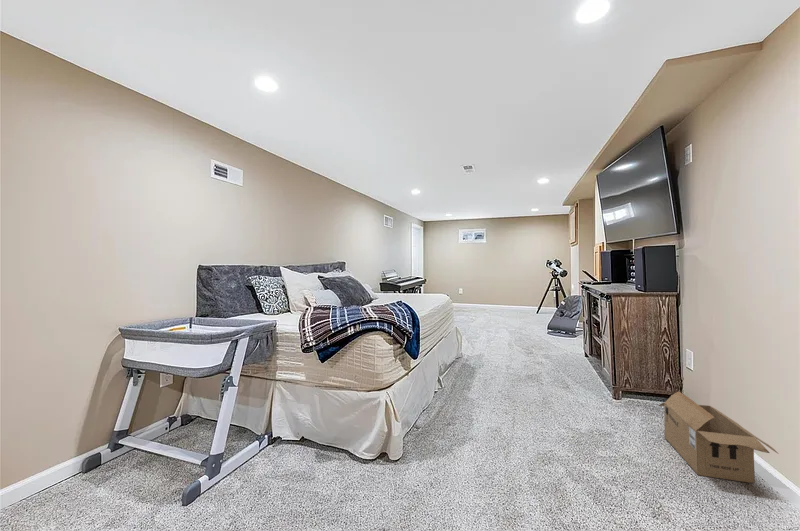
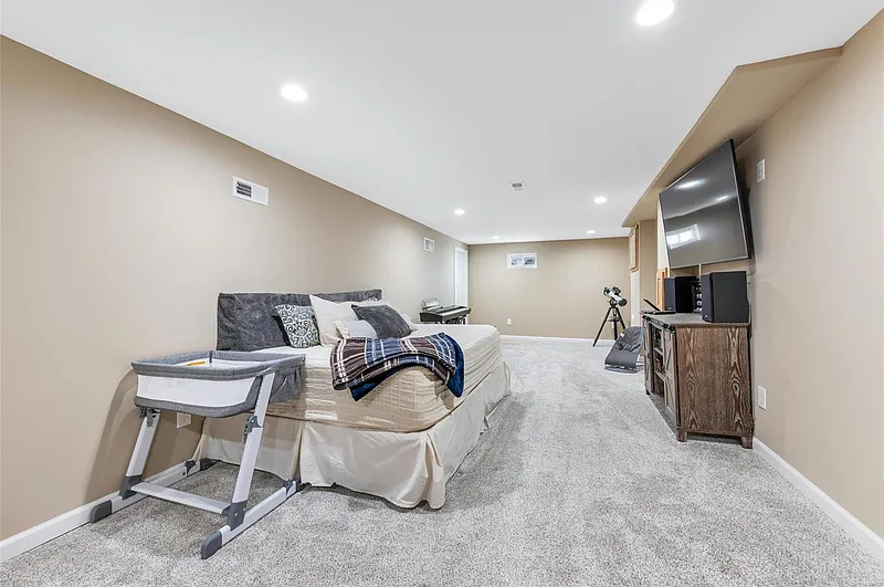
- cardboard box [657,390,779,484]
